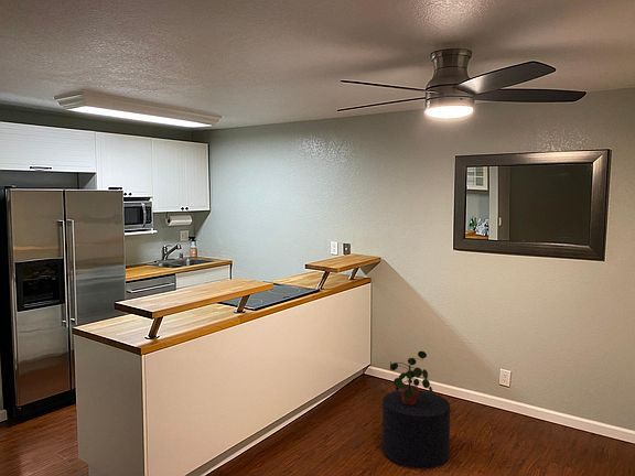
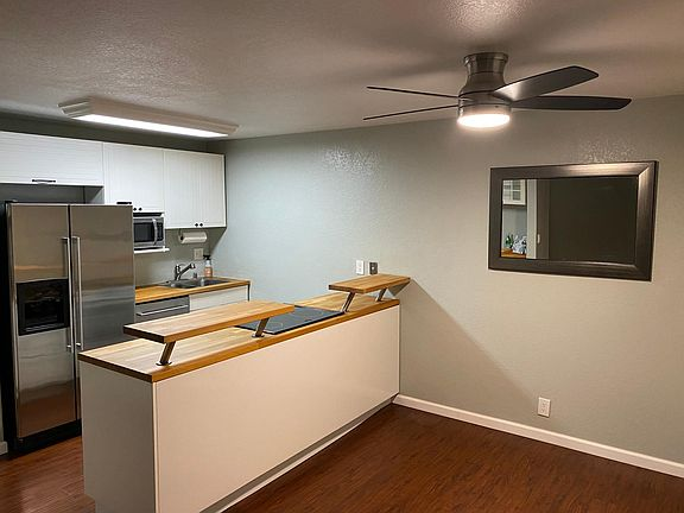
- stool [380,390,451,469]
- potted plant [389,350,434,405]
